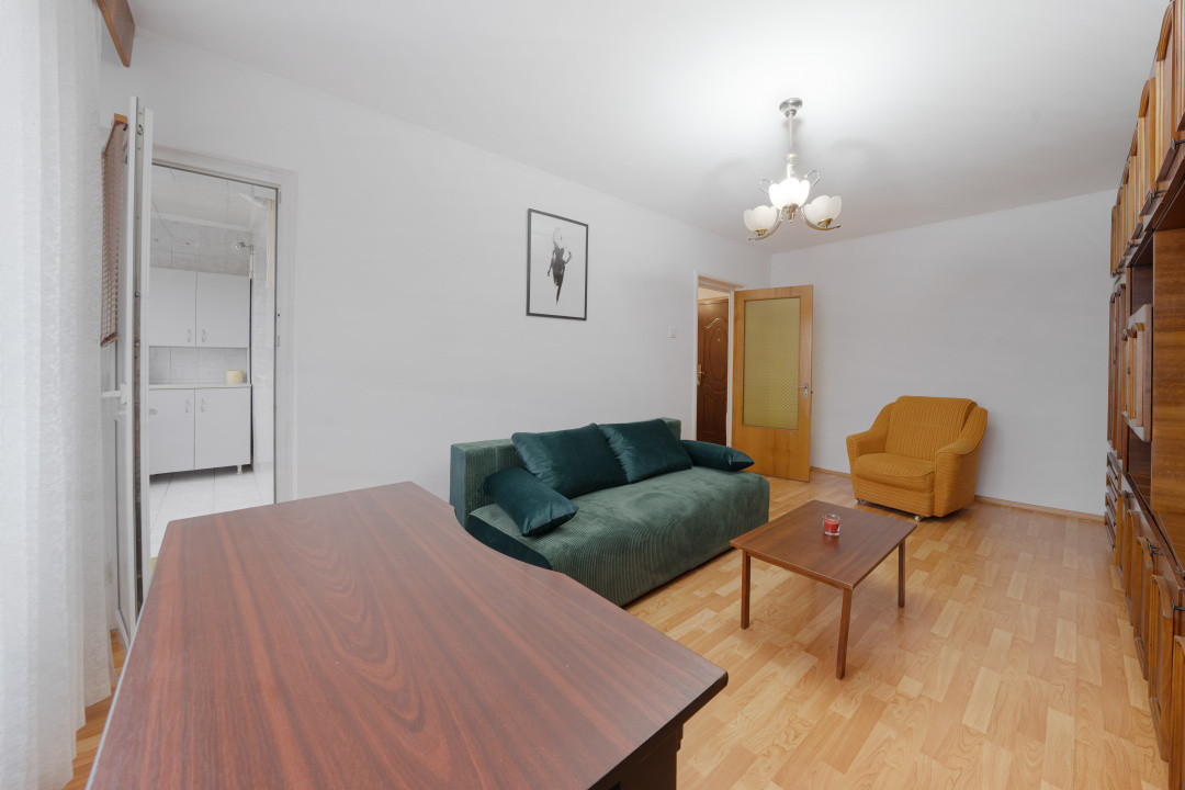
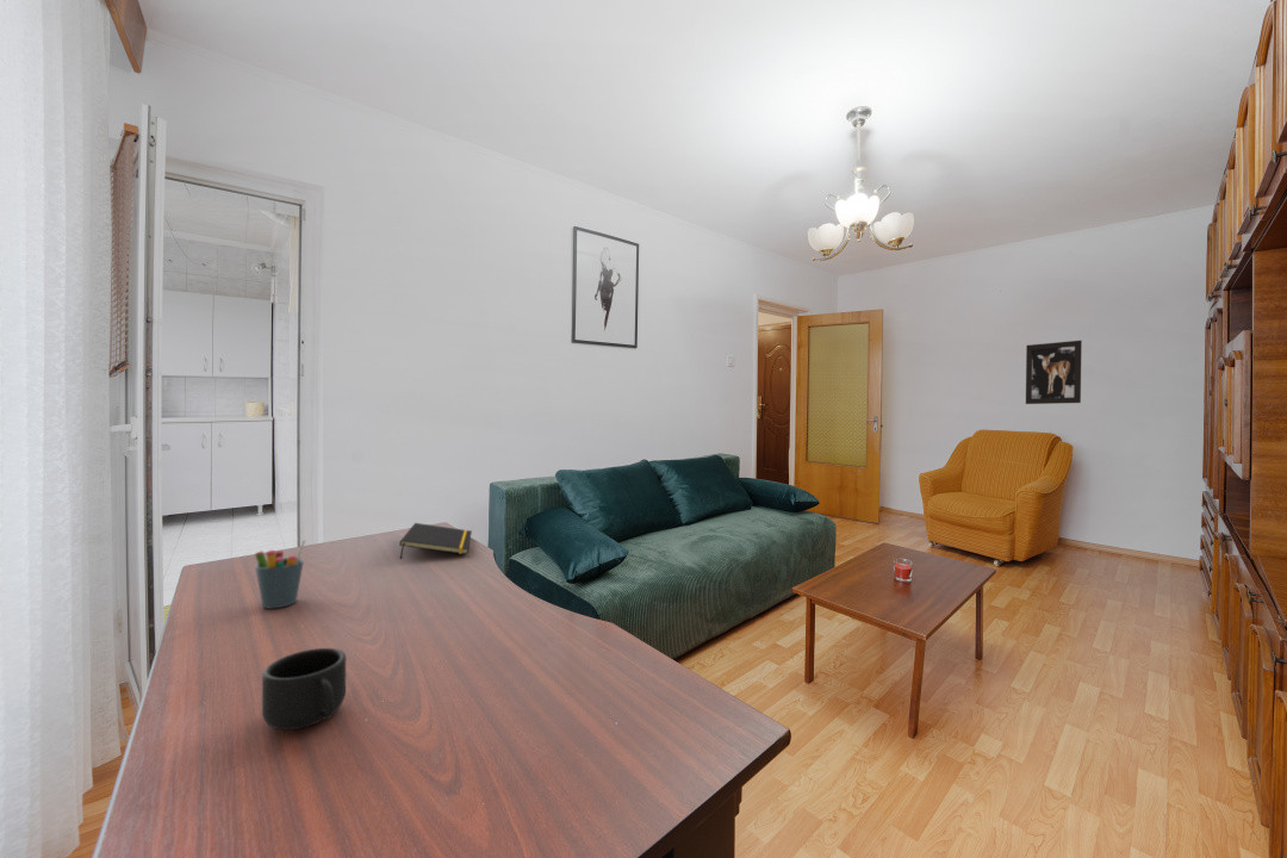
+ notepad [398,522,473,560]
+ pen holder [254,537,307,609]
+ wall art [1025,340,1083,405]
+ mug [261,647,347,730]
